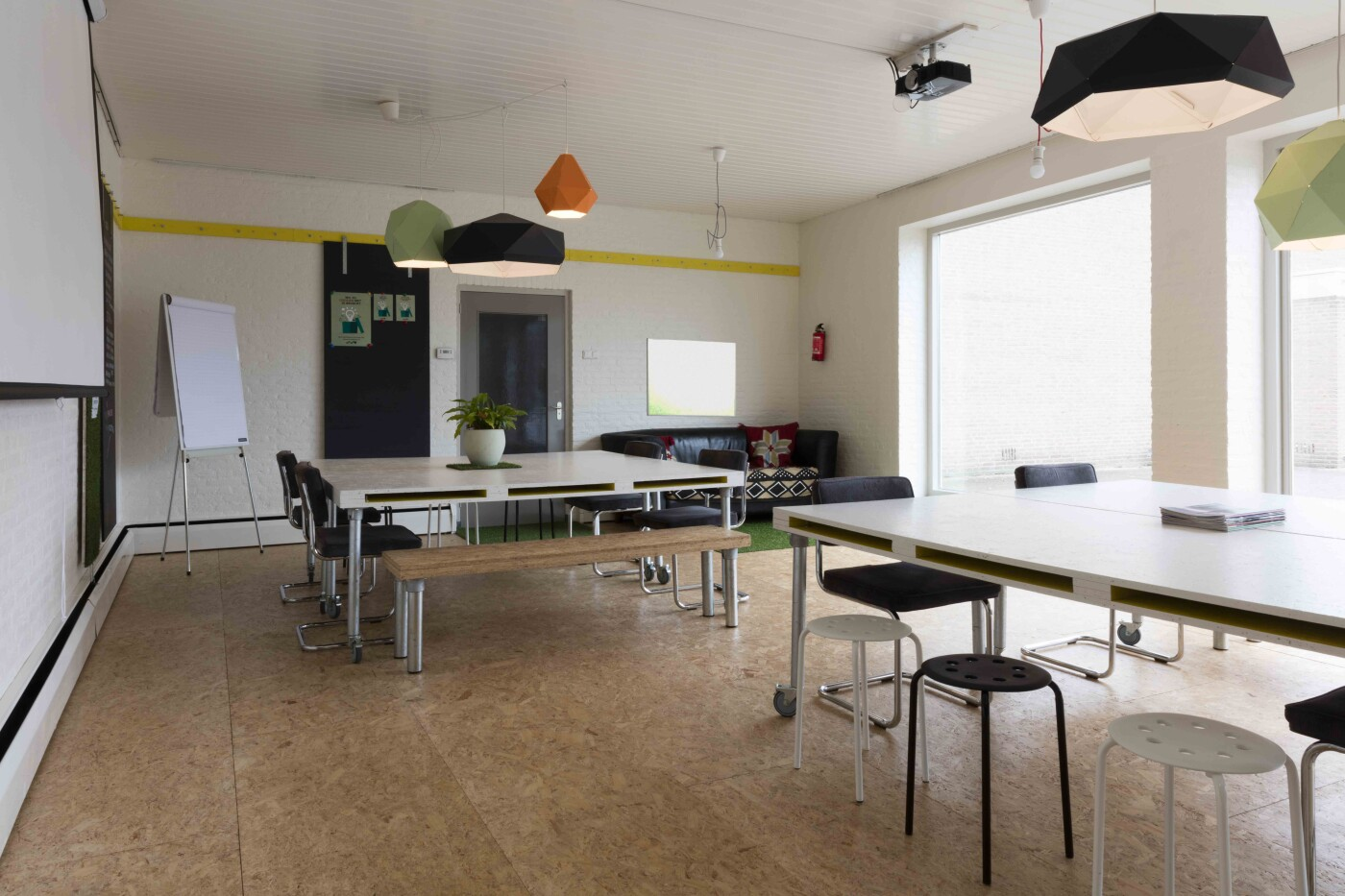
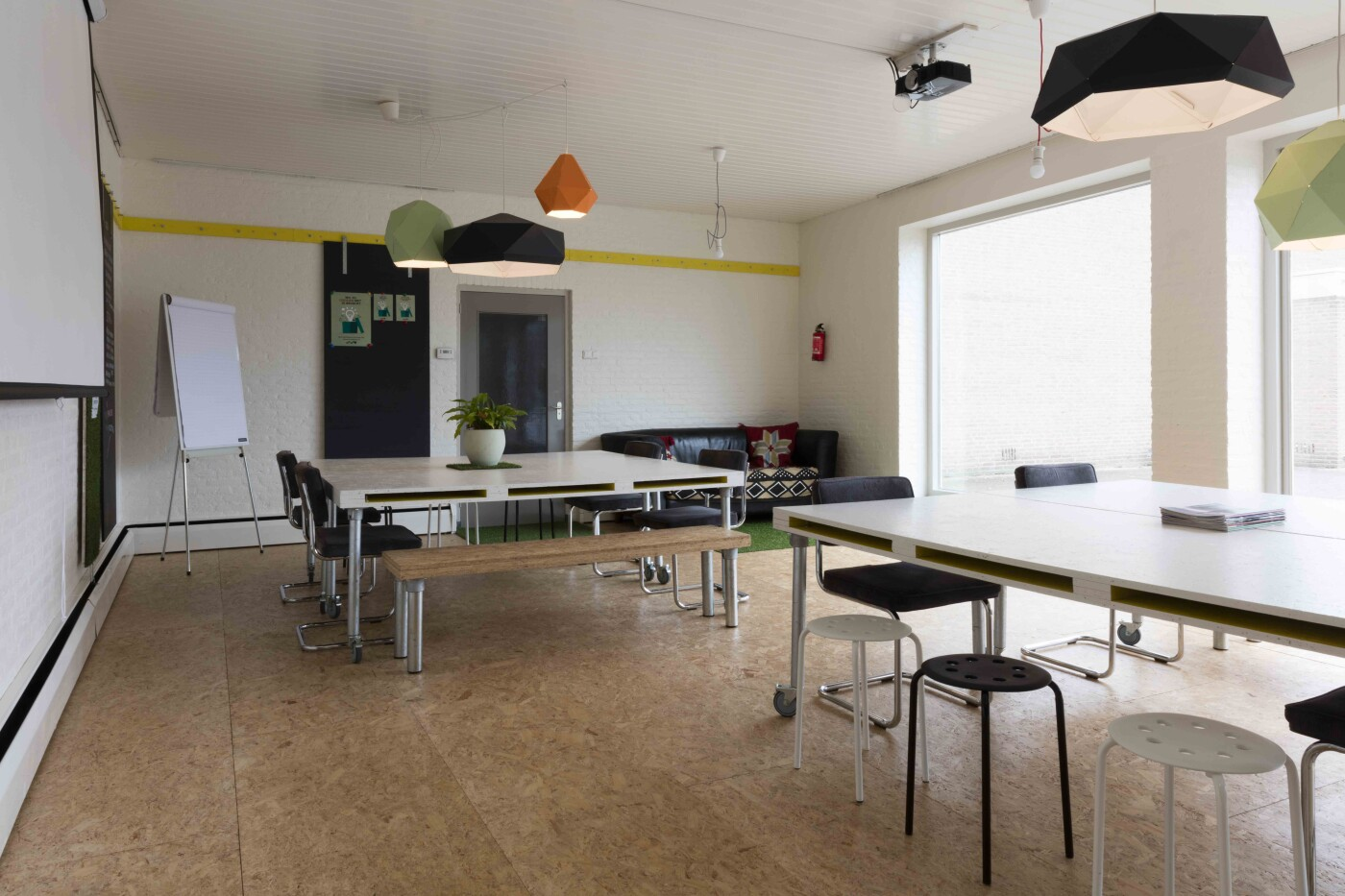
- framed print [646,337,737,418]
